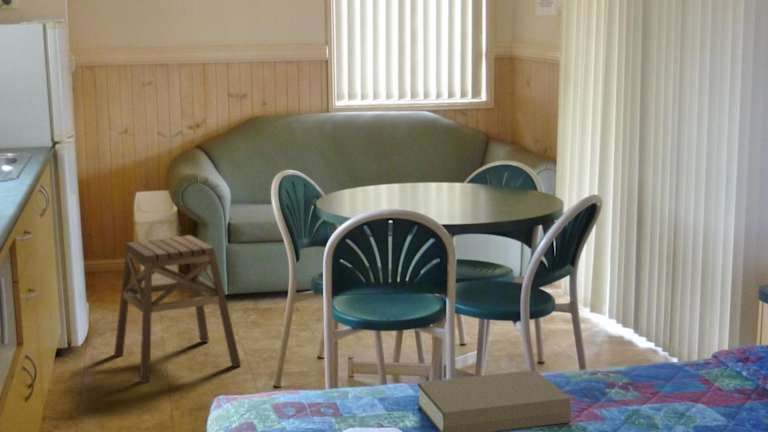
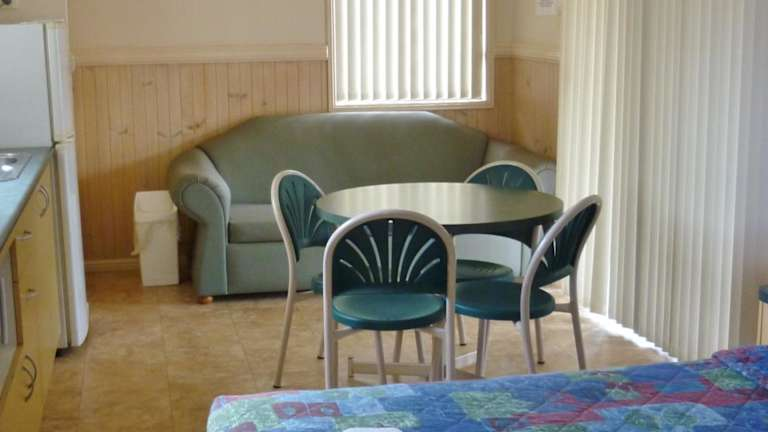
- stool [113,234,242,384]
- book [417,369,572,432]
